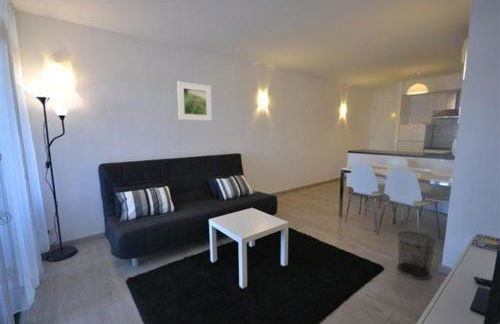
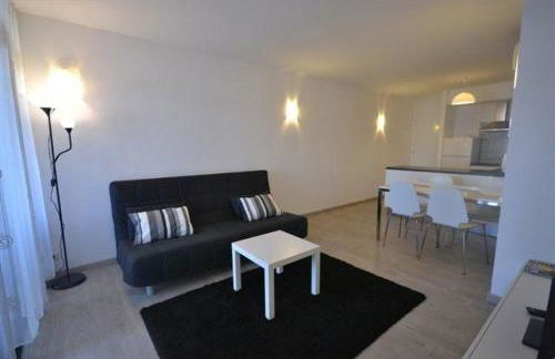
- waste bin [396,230,438,280]
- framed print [176,81,213,122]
